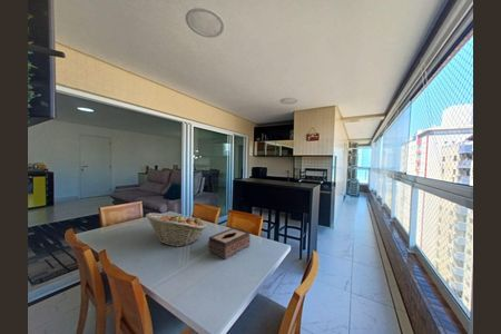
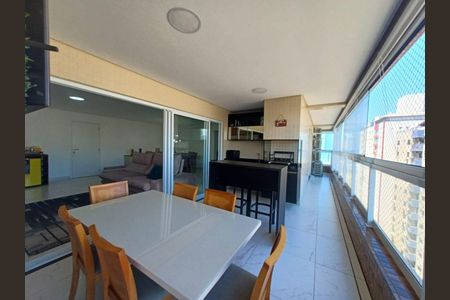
- fruit basket [145,212,207,247]
- tissue box [207,226,252,261]
